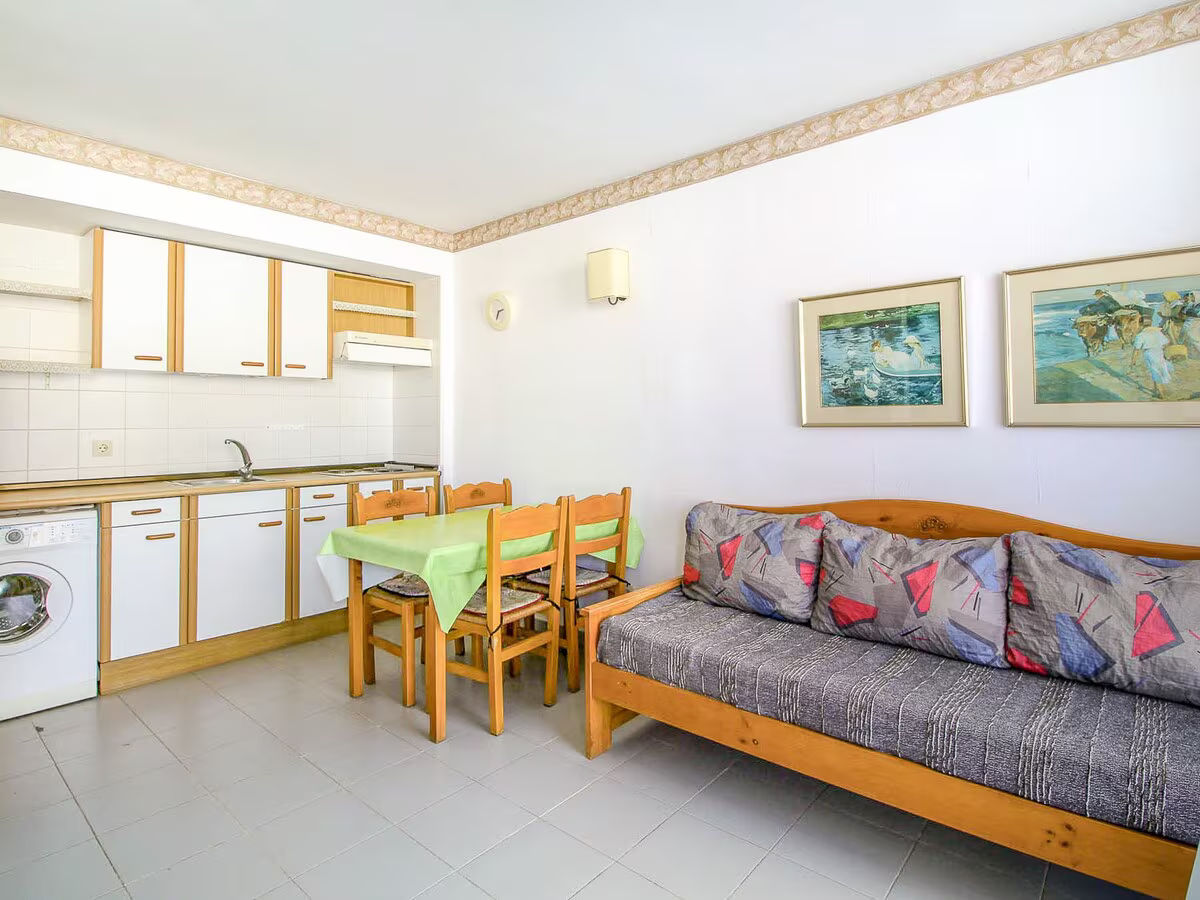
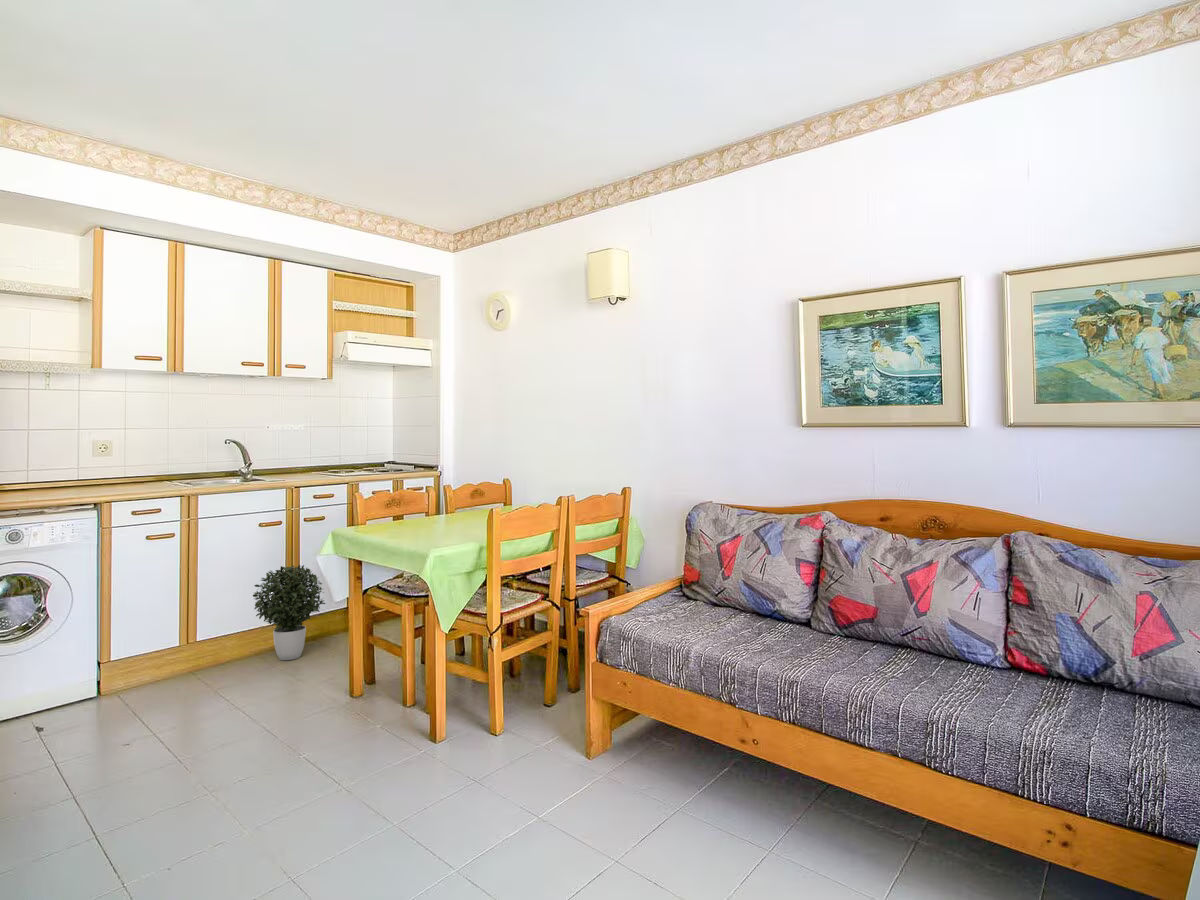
+ potted plant [252,564,327,661]
